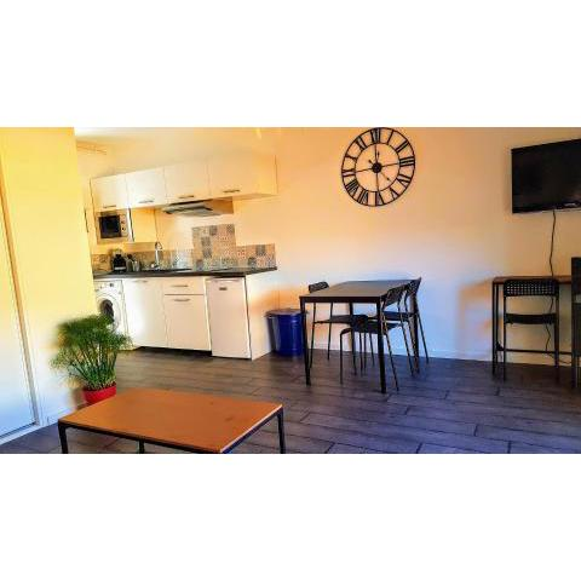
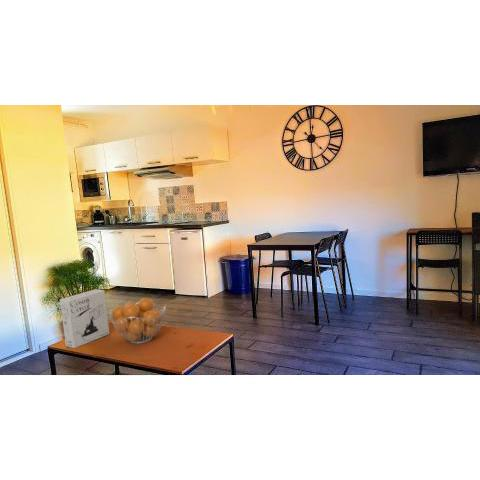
+ cereal box [59,288,110,349]
+ fruit basket [109,297,167,345]
